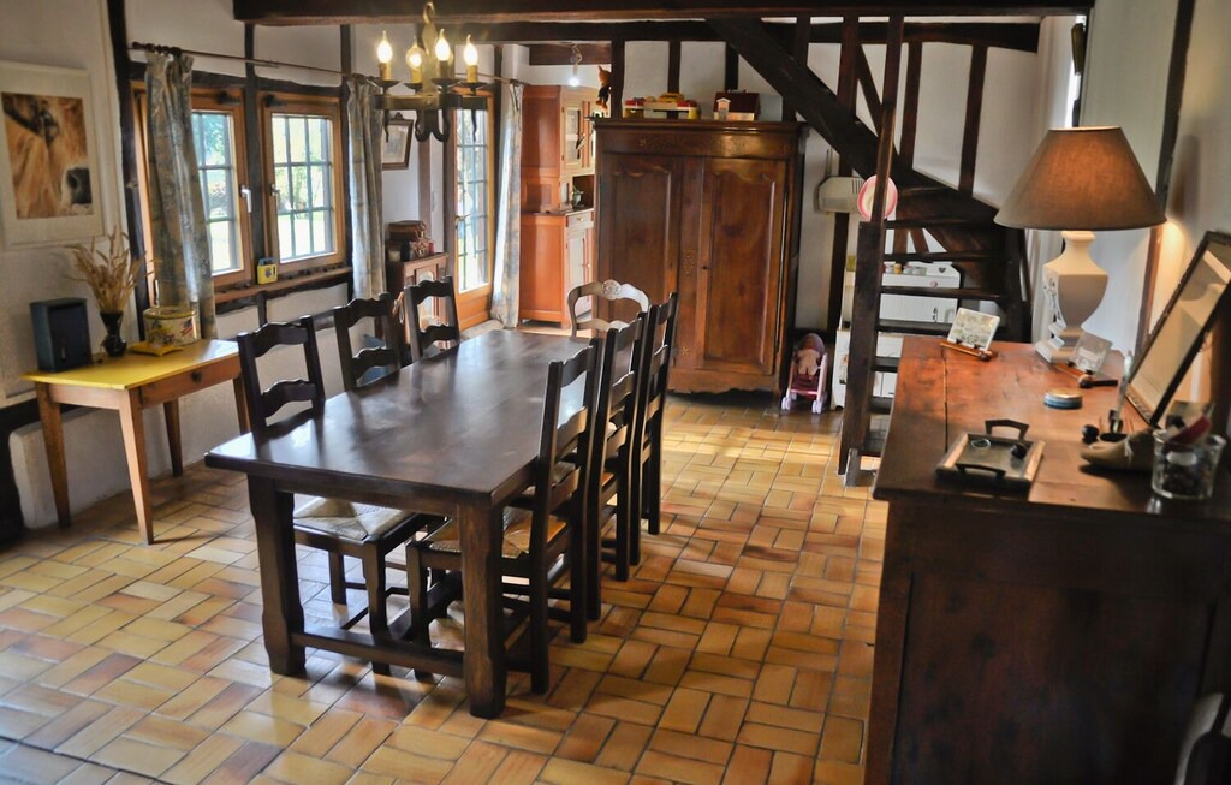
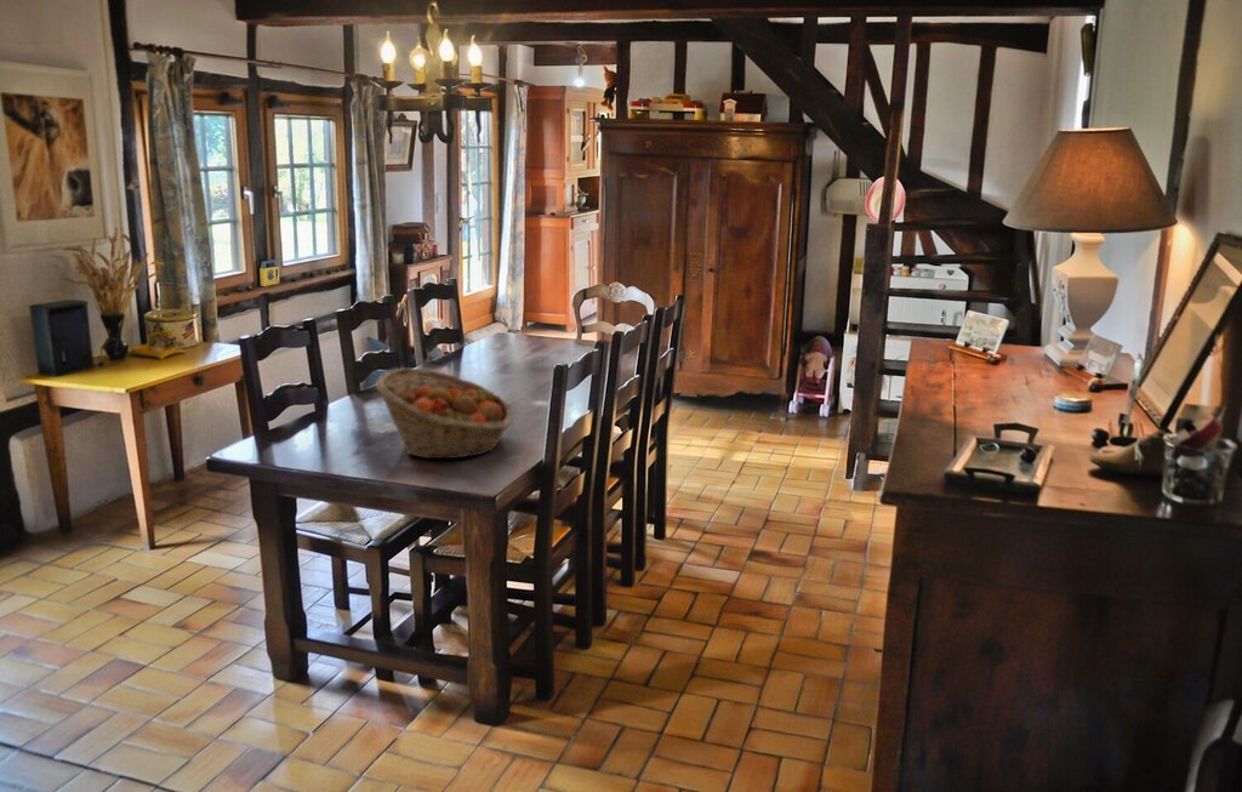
+ fruit basket [375,366,514,460]
